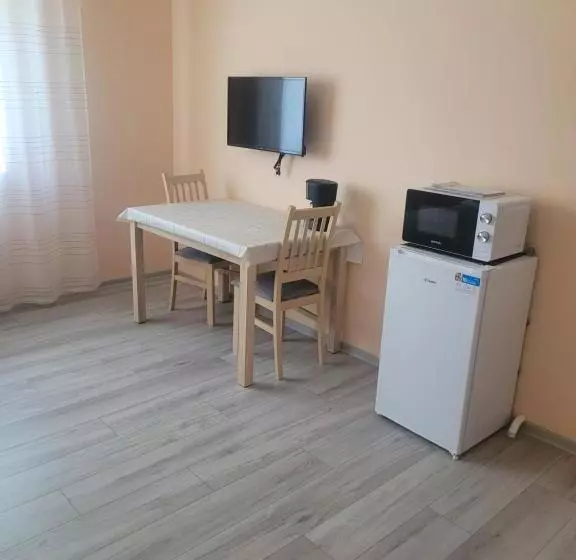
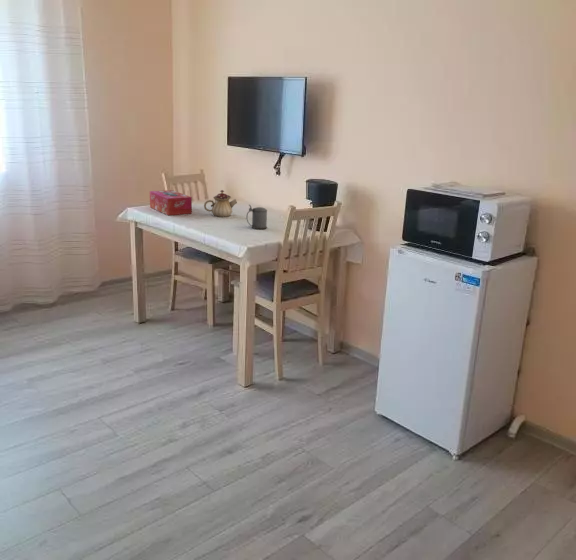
+ tissue box [149,189,193,216]
+ beer stein [245,204,268,230]
+ teapot [203,189,238,218]
